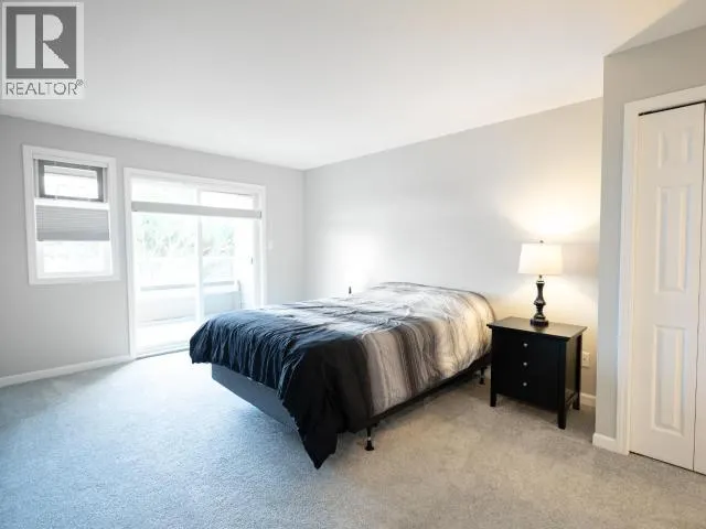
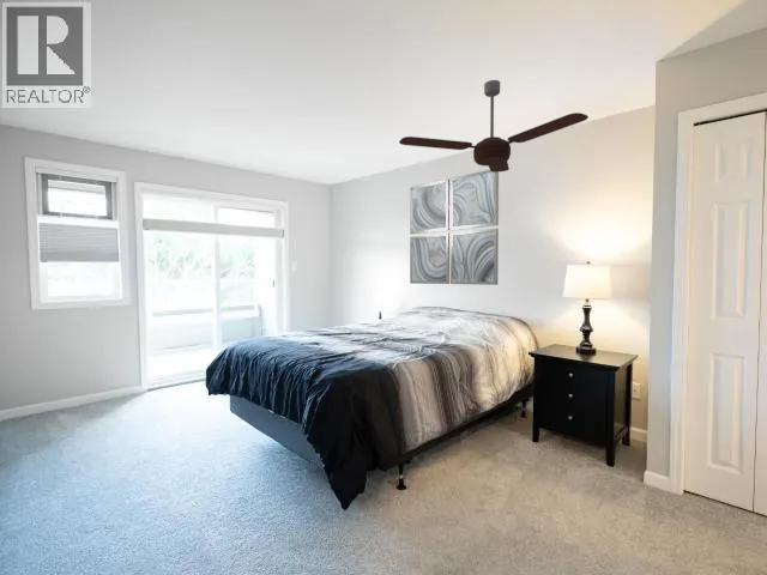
+ wall art [409,169,500,286]
+ ceiling fan [398,79,590,172]
